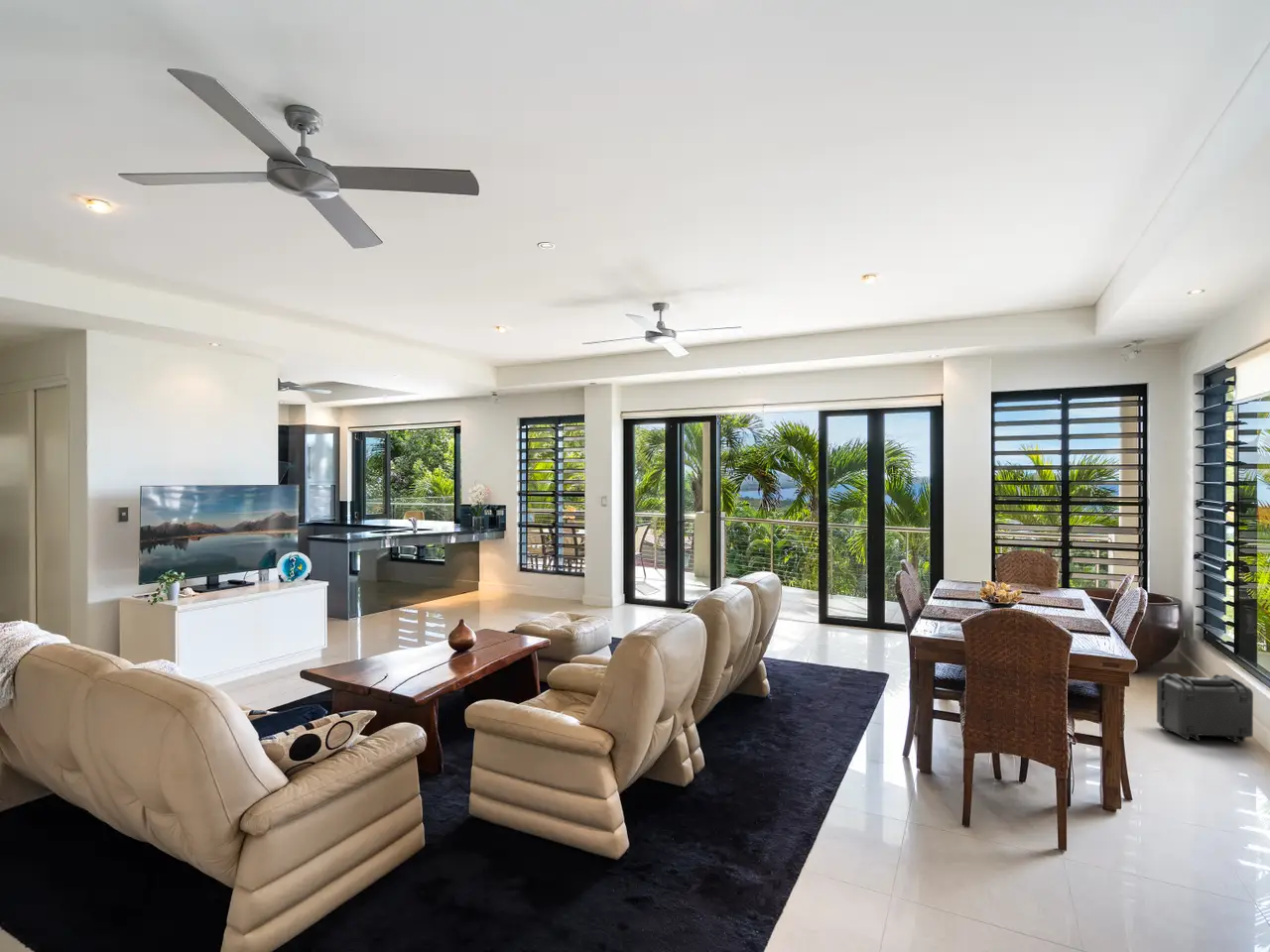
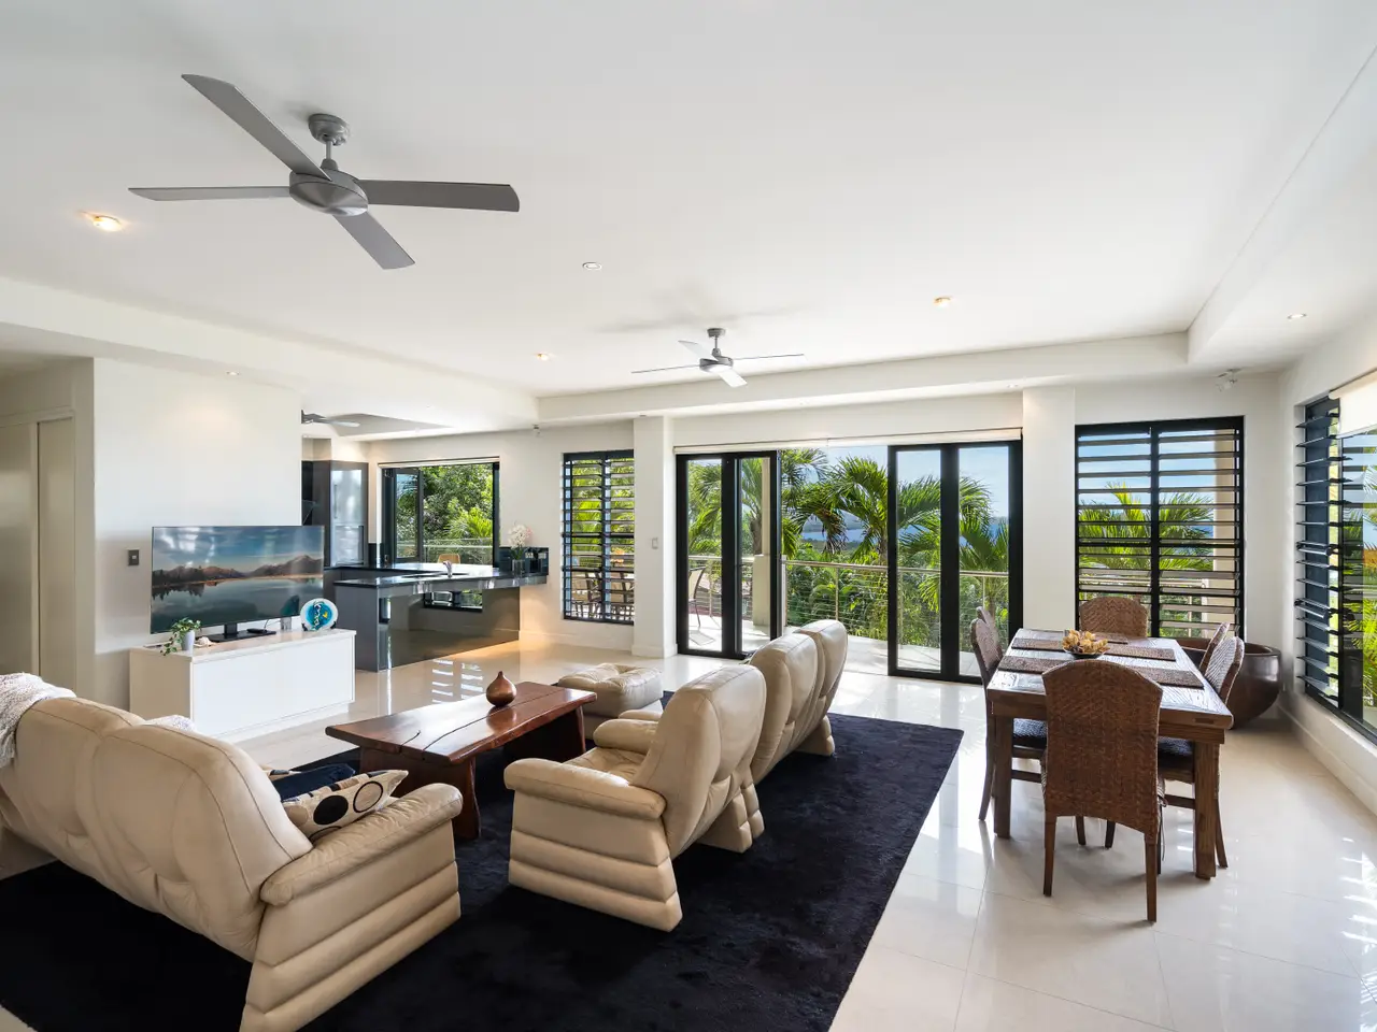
- backpack [1156,672,1254,744]
